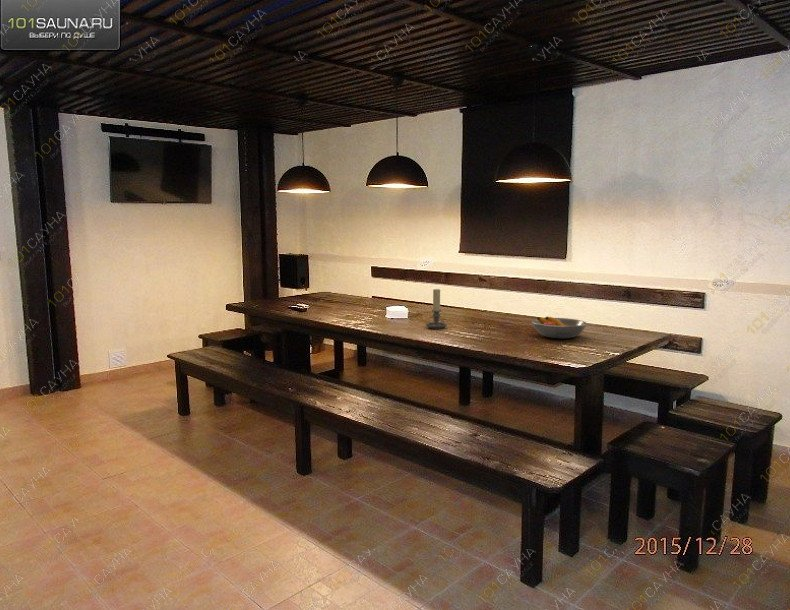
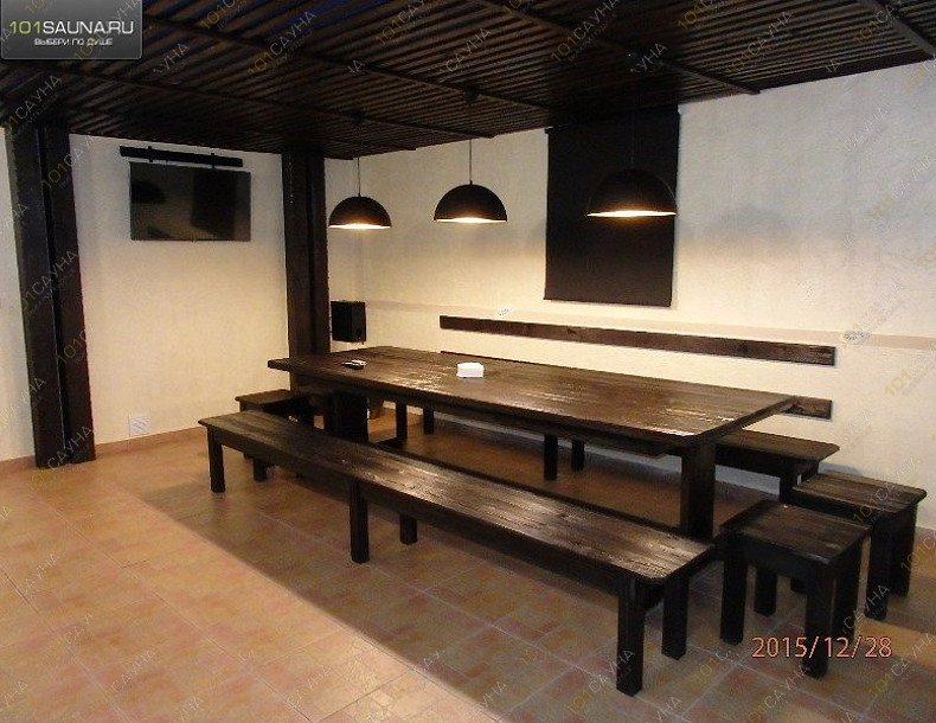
- fruit bowl [531,316,588,340]
- candle holder [425,288,448,330]
